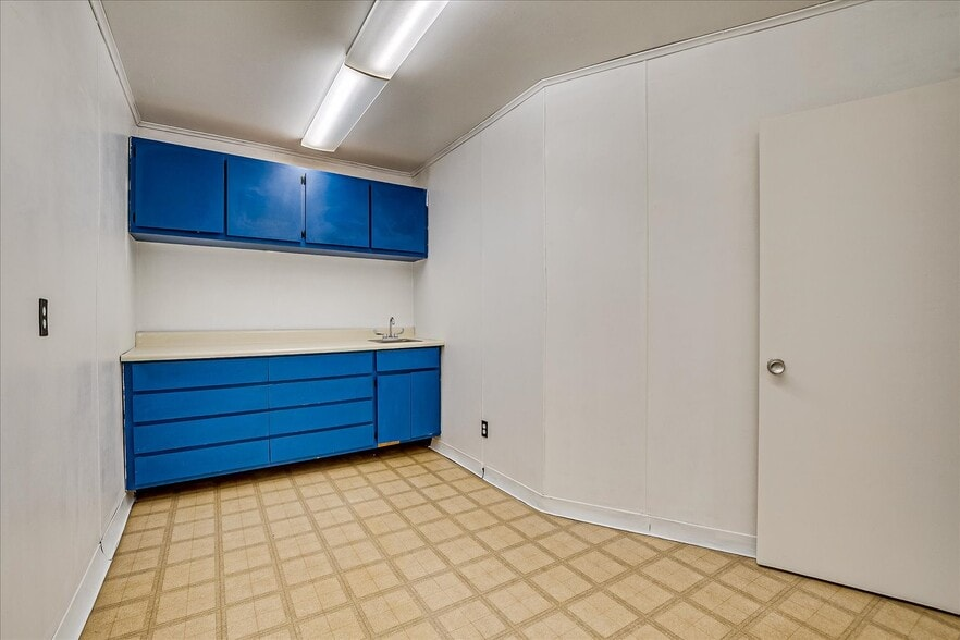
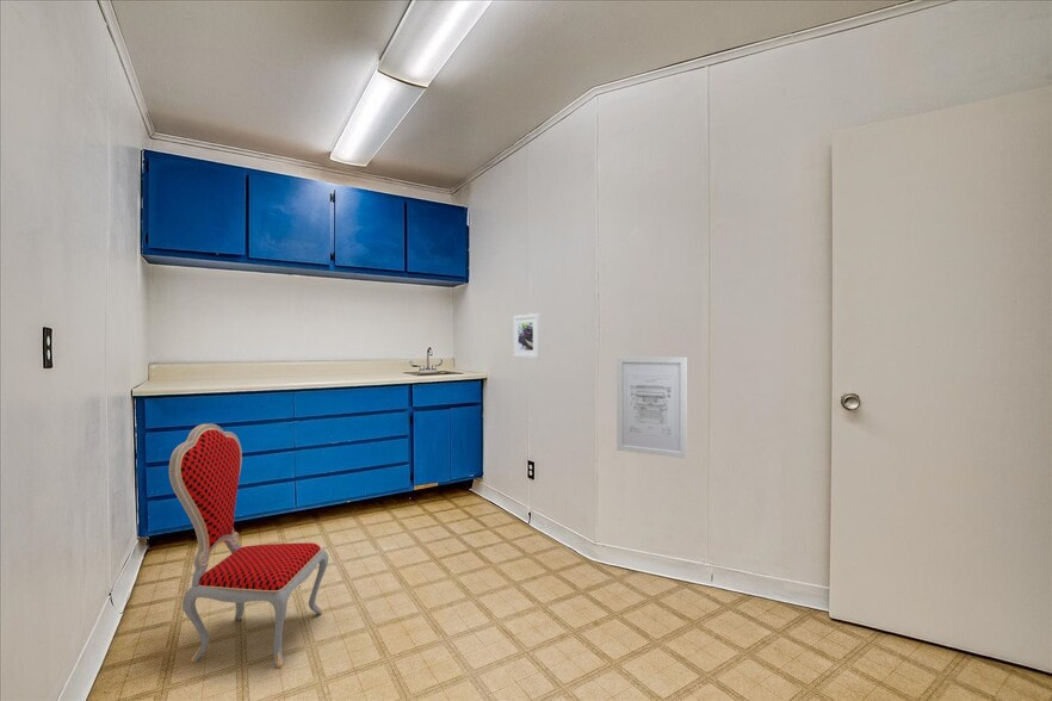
+ wall art [615,355,688,459]
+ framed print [512,312,542,360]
+ dining chair [168,423,329,669]
